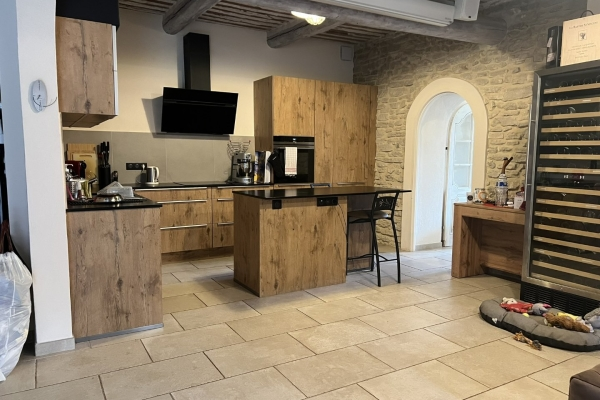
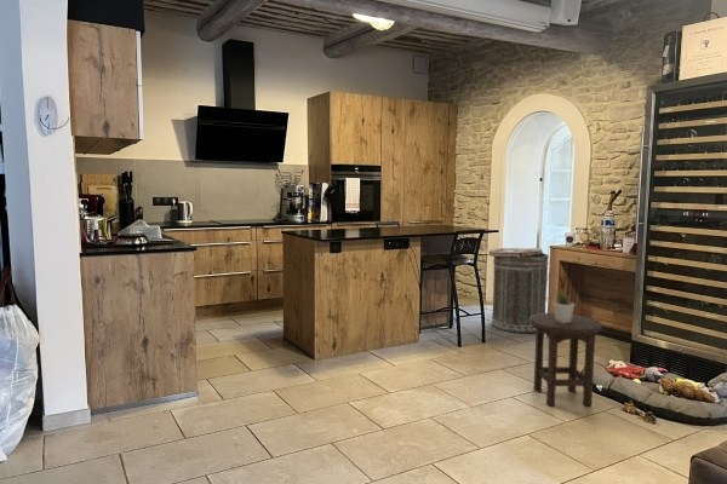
+ potted plant [553,289,577,323]
+ trash can lid [487,247,550,334]
+ stool [529,312,603,407]
